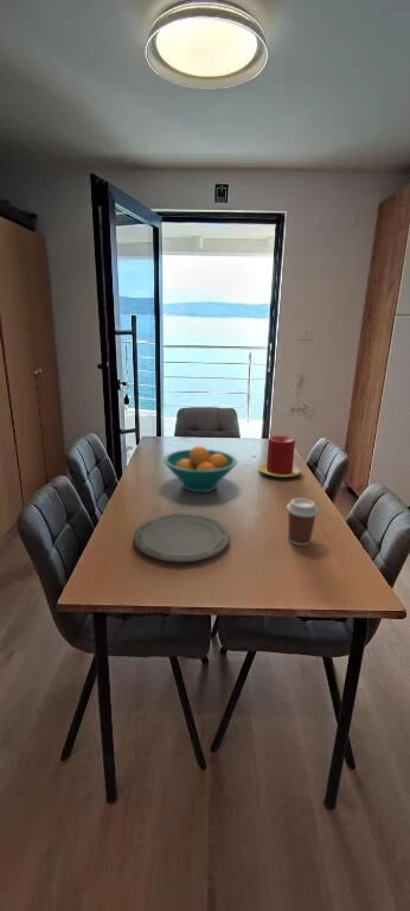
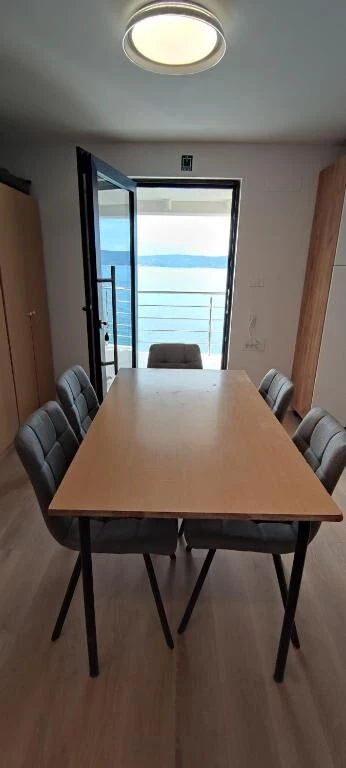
- coffee cup [286,497,320,547]
- fruit bowl [162,445,238,493]
- candle [257,435,302,478]
- plate [133,512,231,563]
